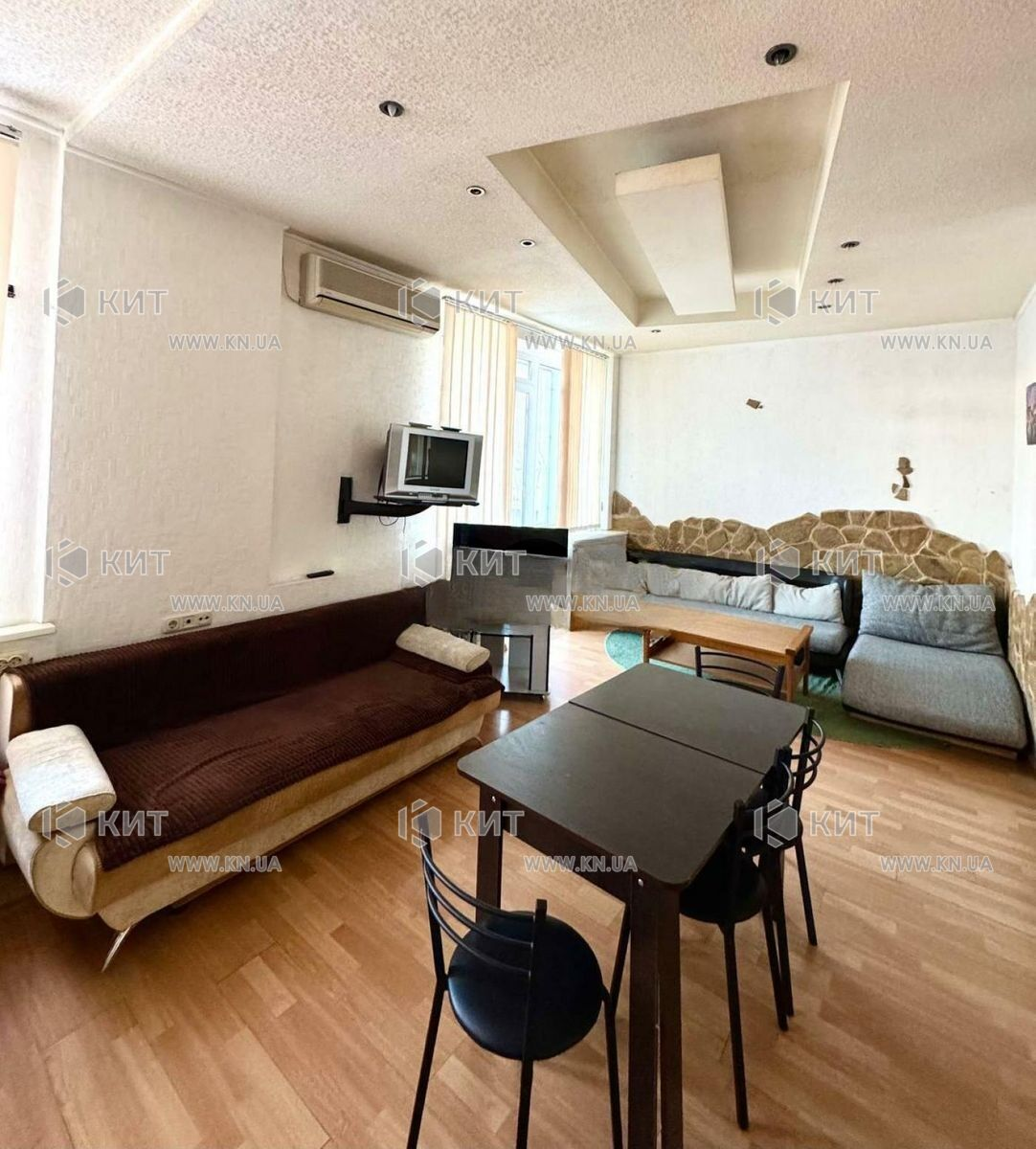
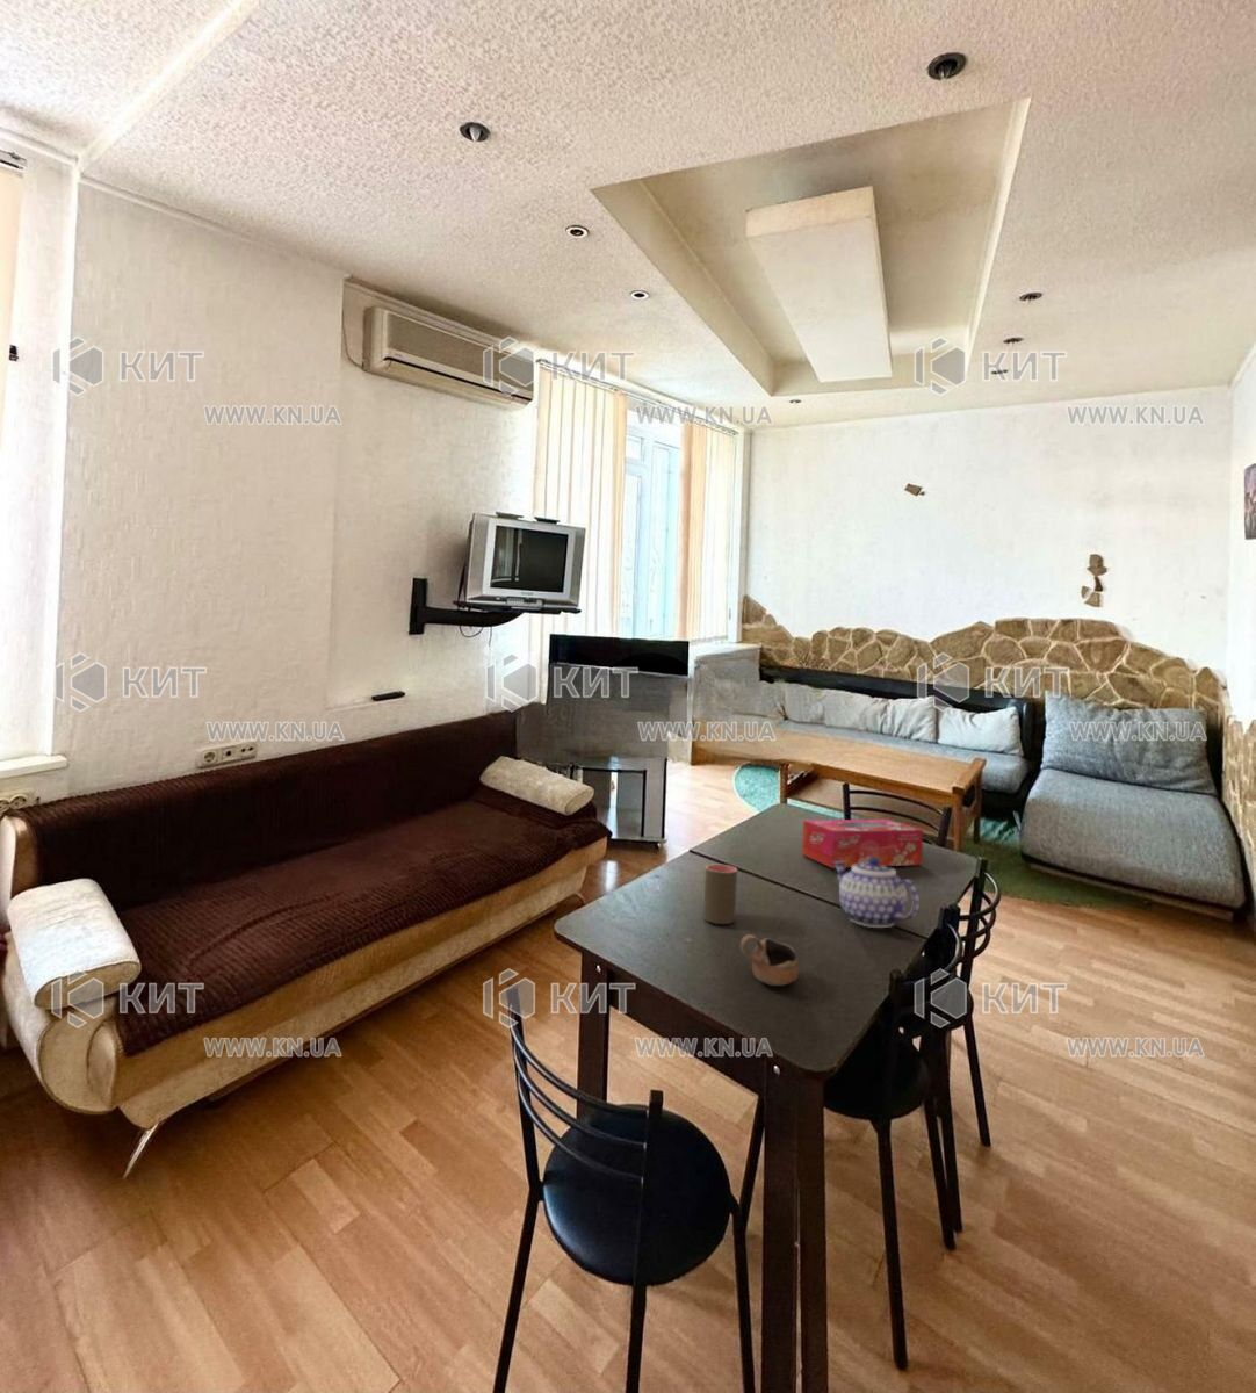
+ teapot [833,857,920,929]
+ tissue box [801,818,924,869]
+ cup [740,934,800,987]
+ cup [702,863,738,925]
